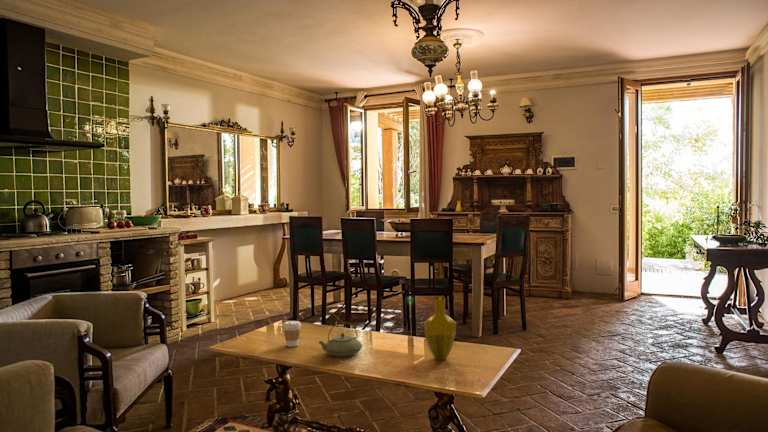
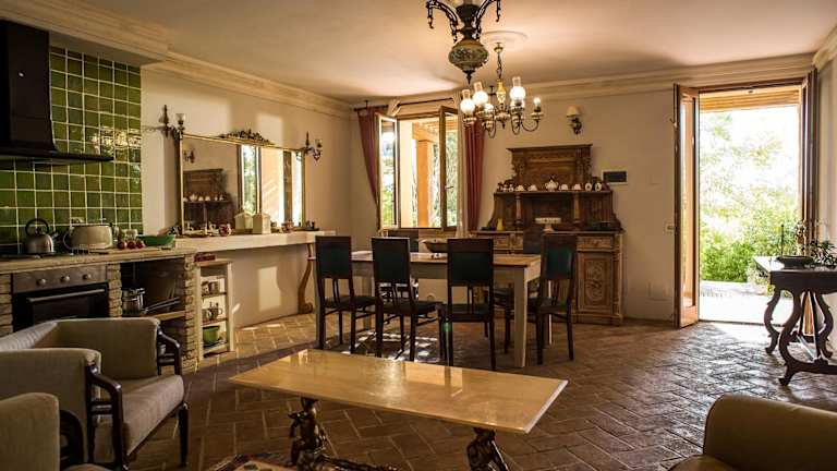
- coffee cup [282,320,302,348]
- teapot [317,321,363,358]
- vase [423,296,457,361]
